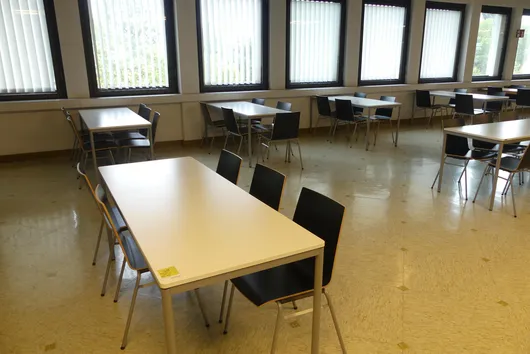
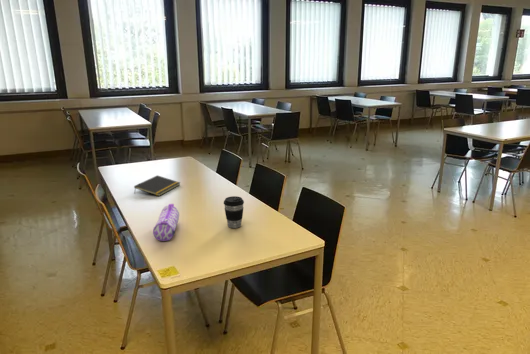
+ notepad [133,174,181,197]
+ pencil case [152,203,180,242]
+ coffee cup [223,195,245,229]
